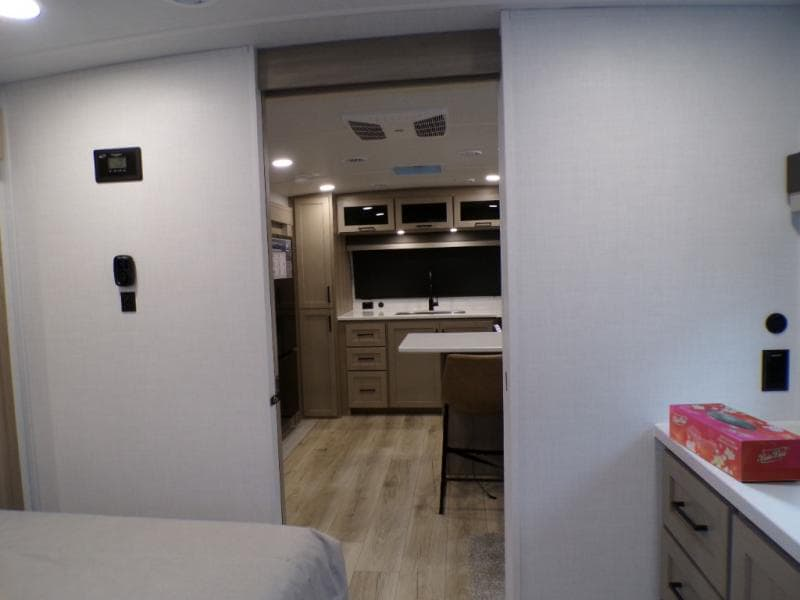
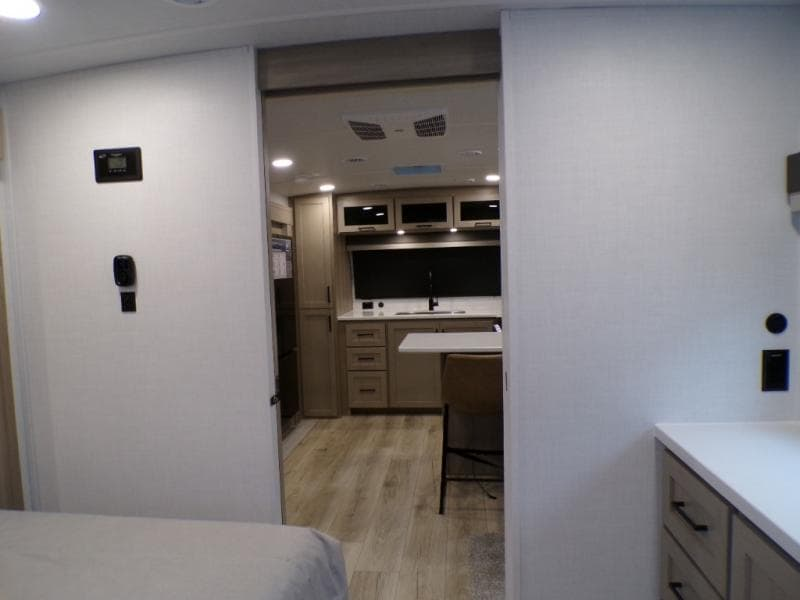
- tissue box [668,402,800,483]
